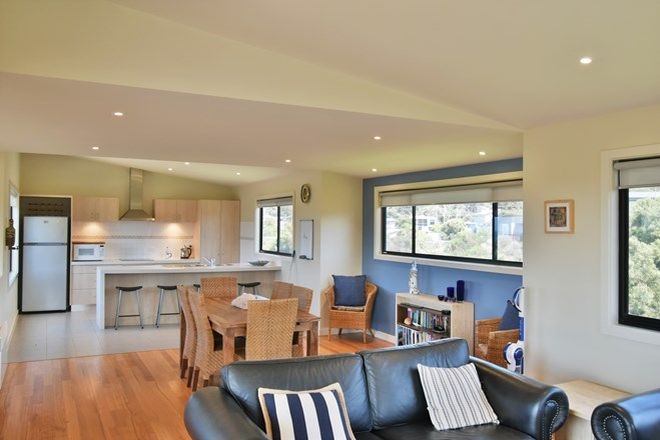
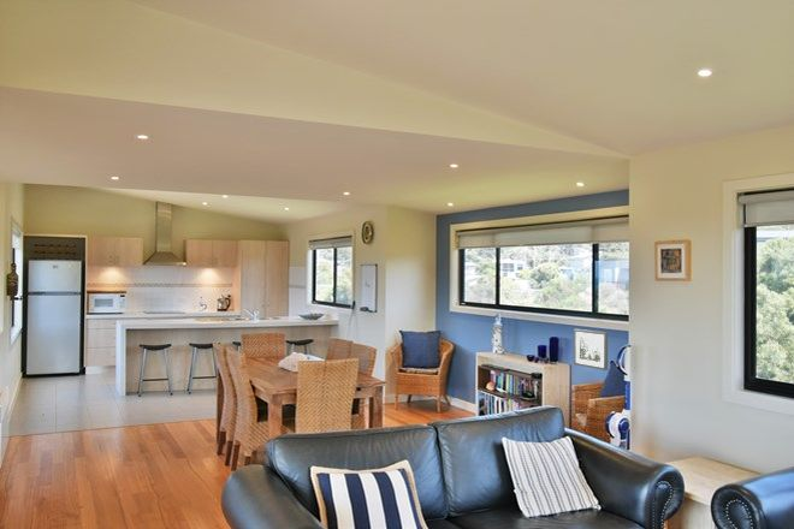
+ wall art [573,328,609,372]
